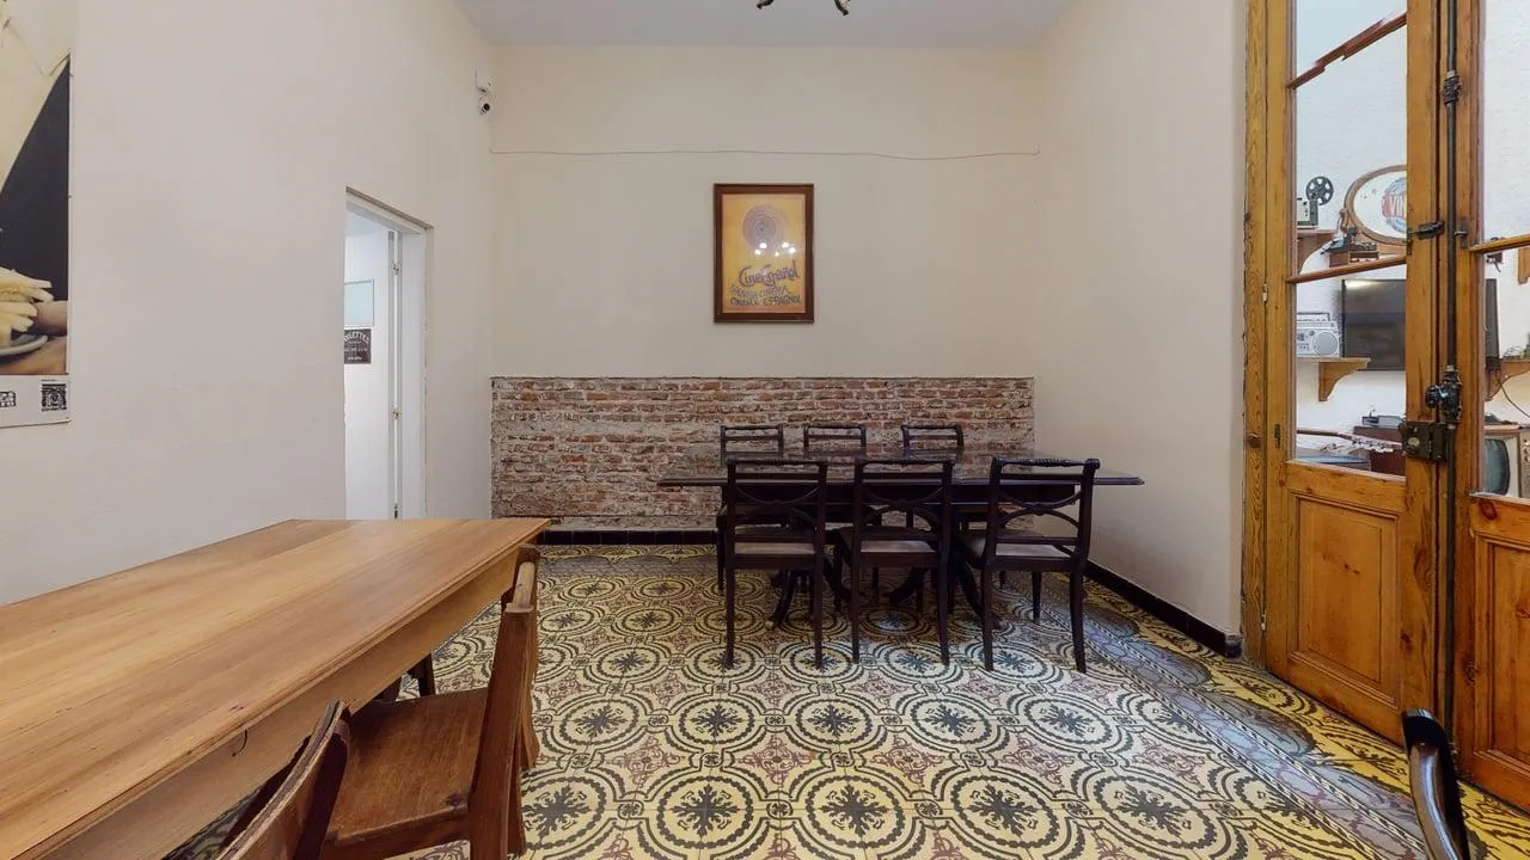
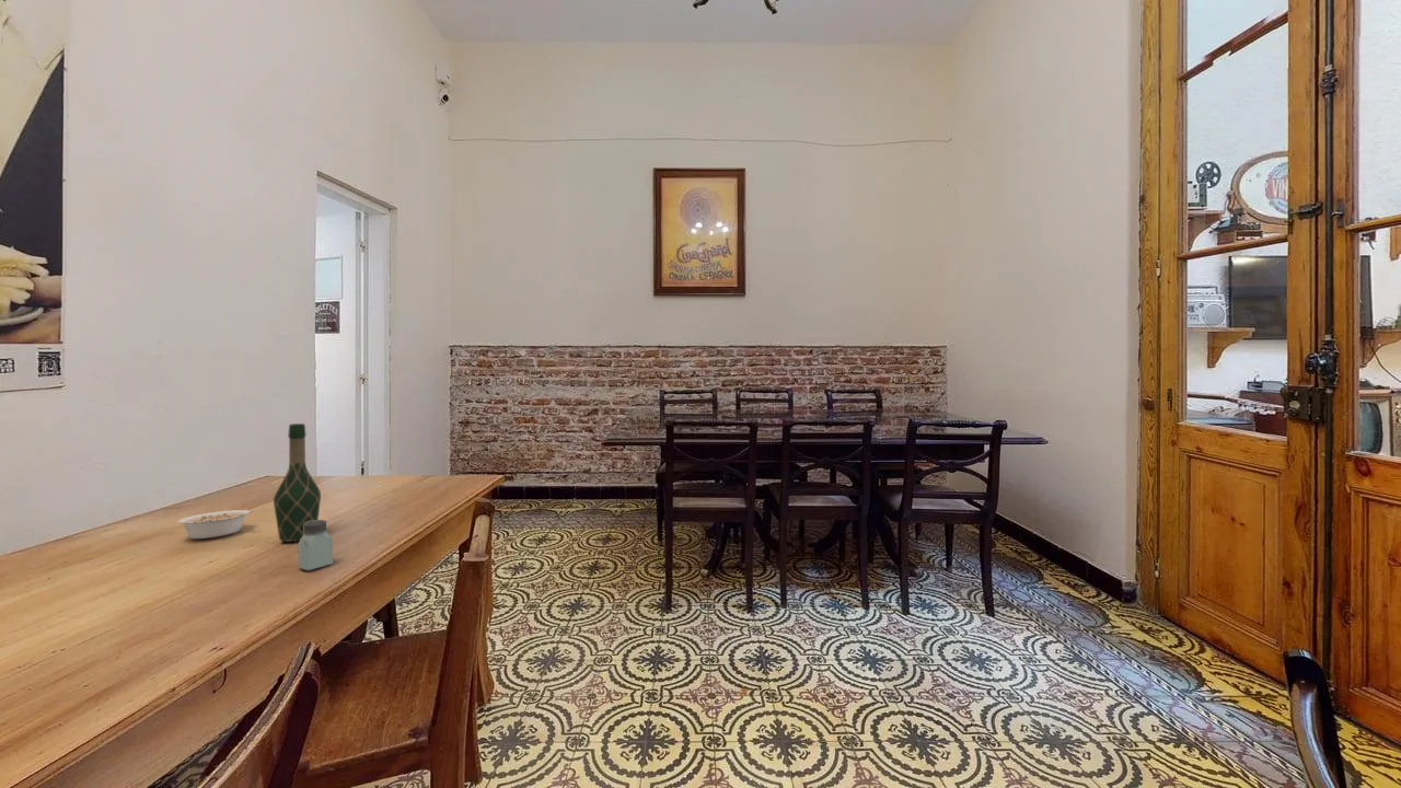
+ legume [176,509,255,540]
+ wine bottle [273,422,322,543]
+ saltshaker [298,519,334,571]
